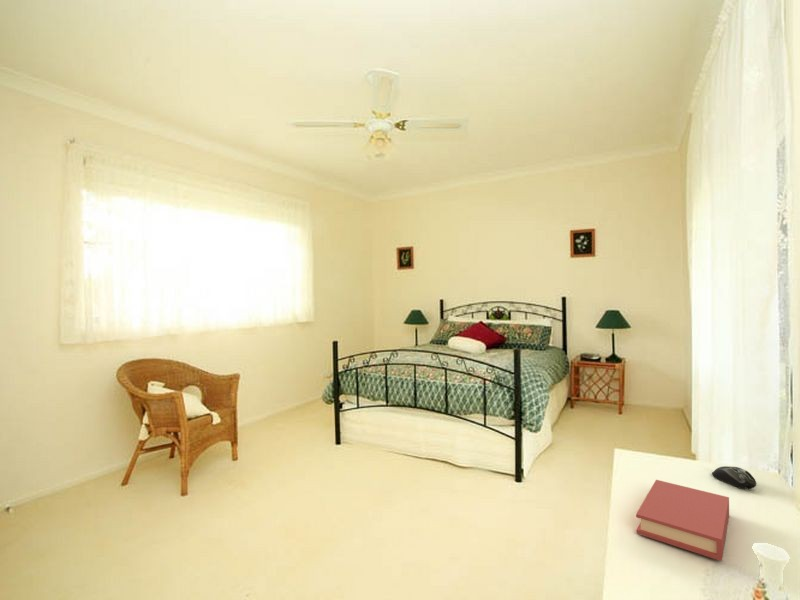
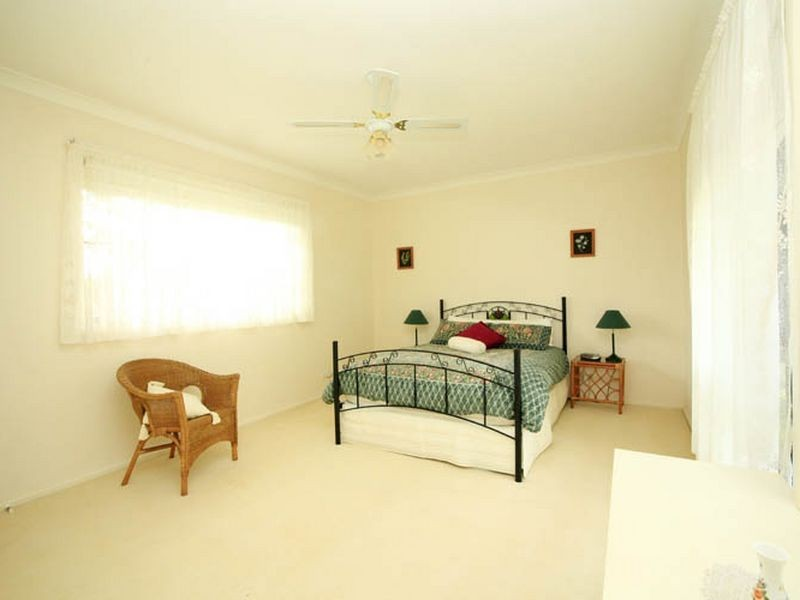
- computer mouse [711,465,758,490]
- book [635,479,730,562]
